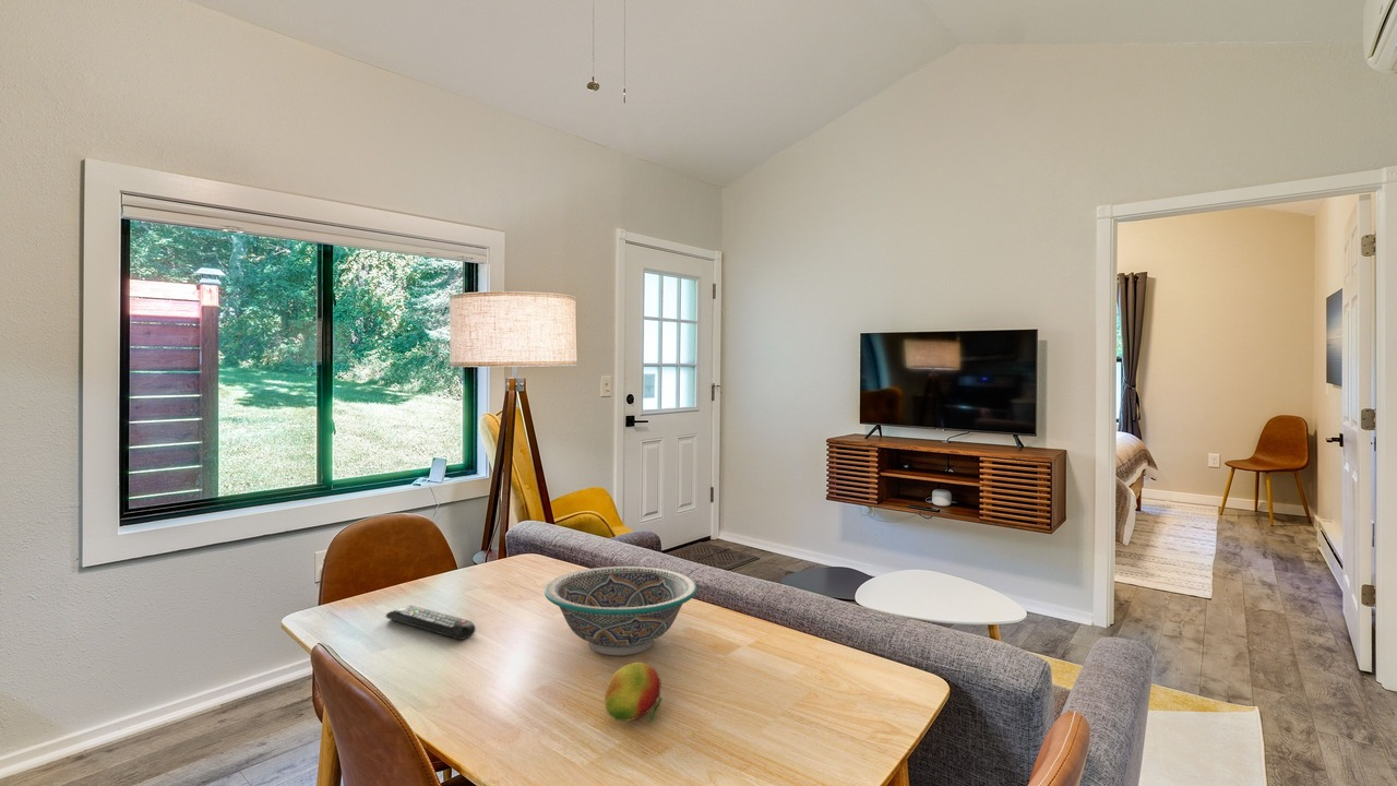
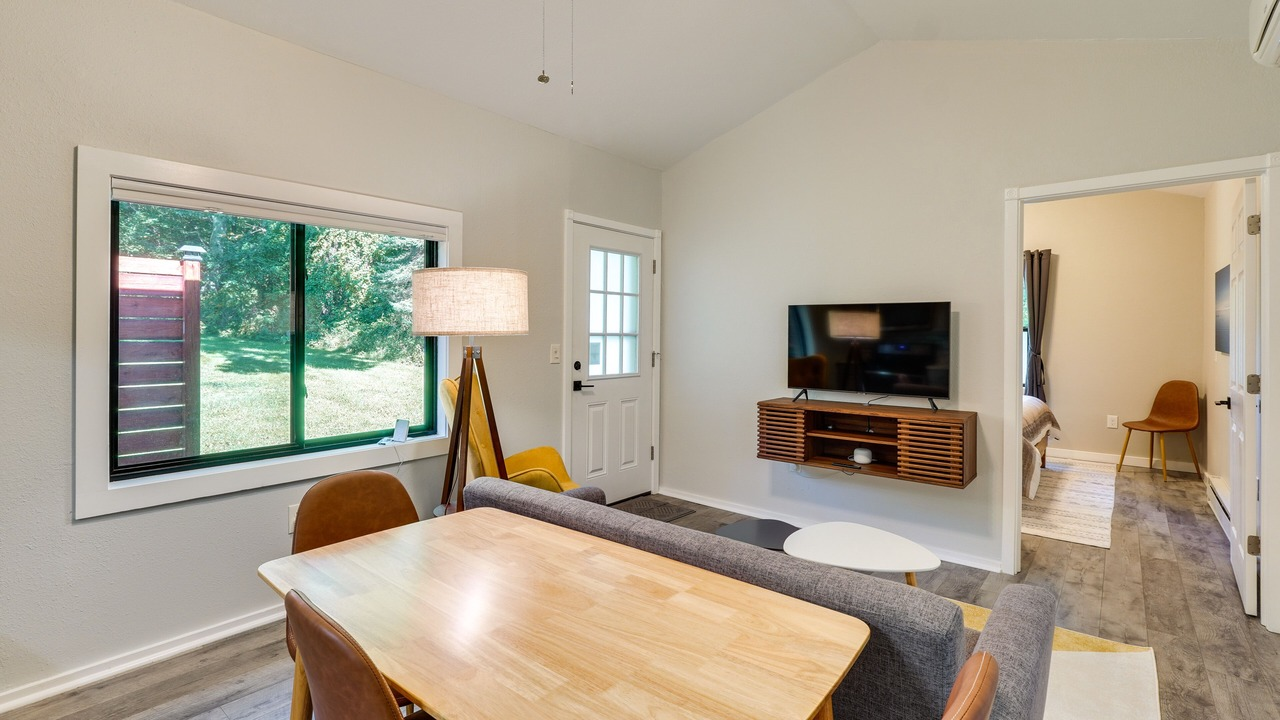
- fruit [604,662,664,724]
- bowl [544,565,698,656]
- remote control [385,605,477,641]
